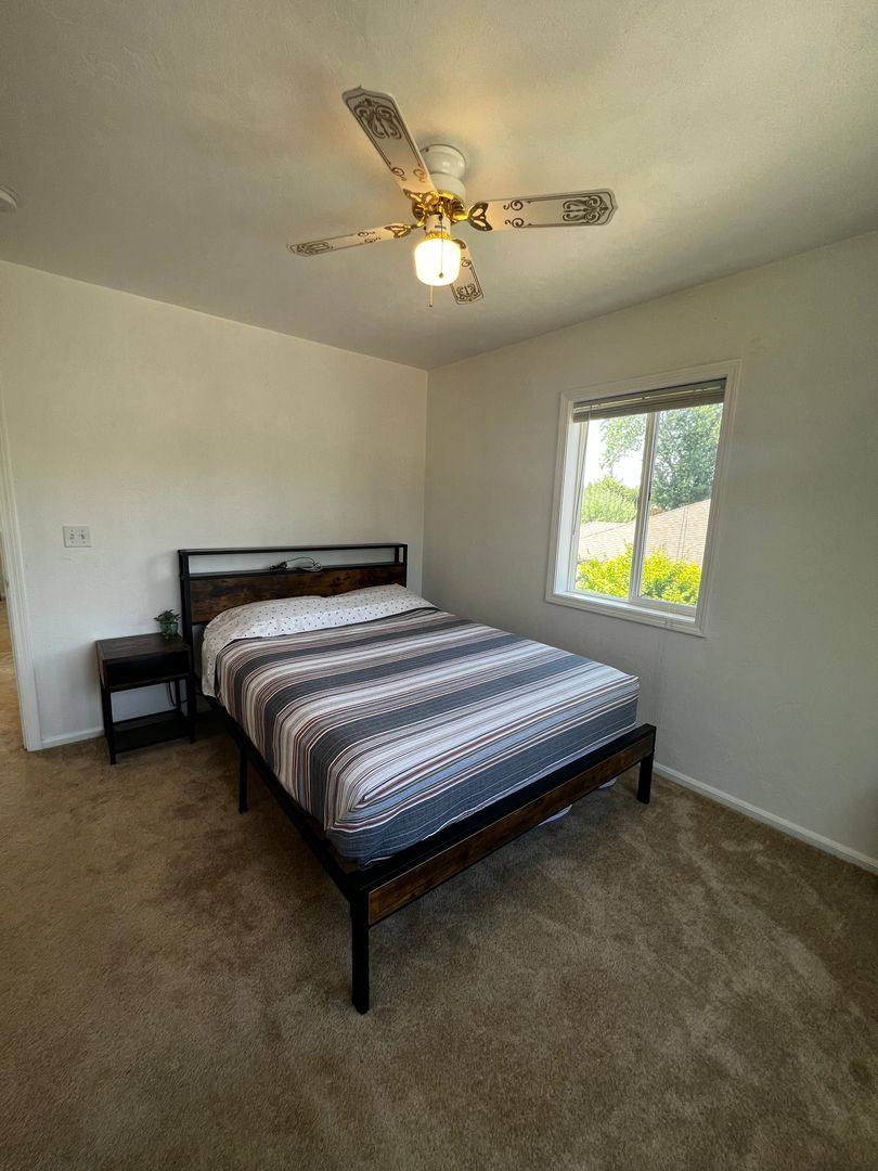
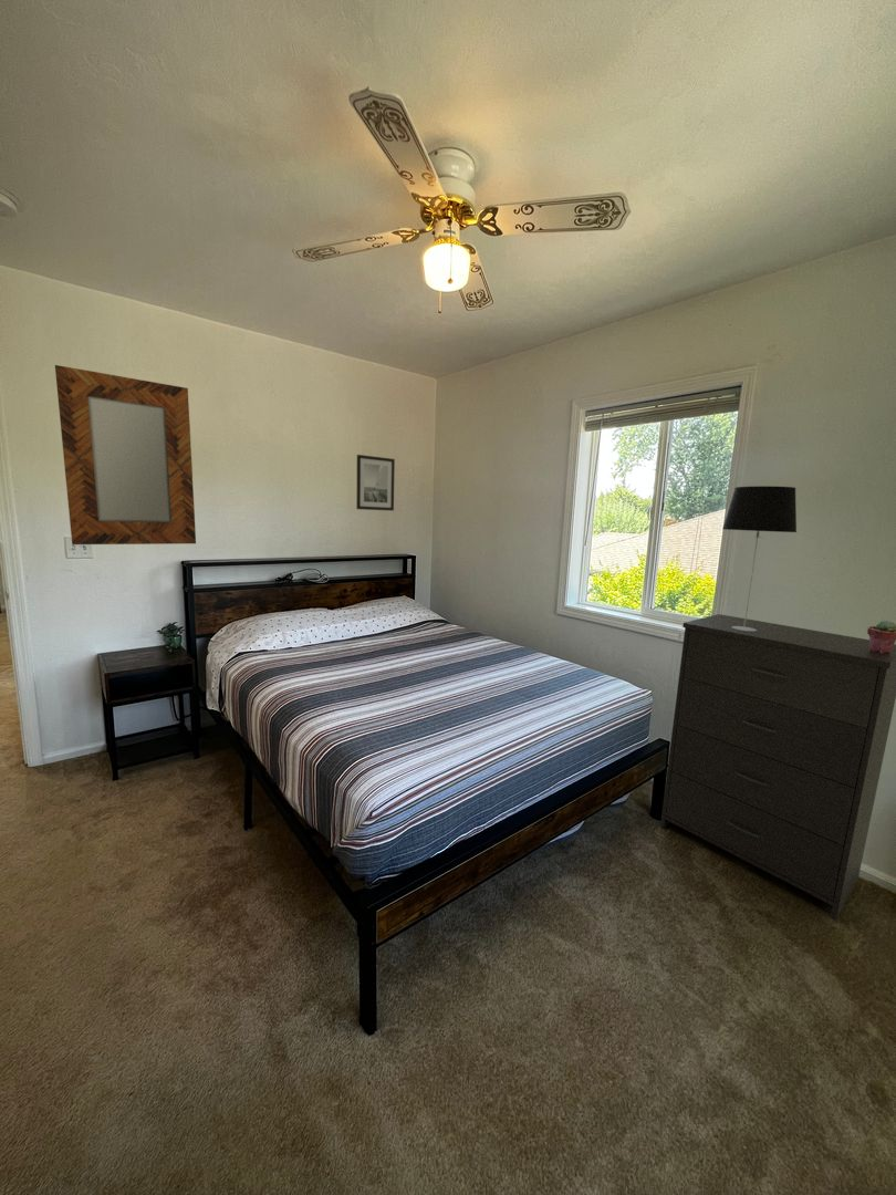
+ dresser [659,613,896,921]
+ home mirror [54,364,197,545]
+ potted succulent [866,620,896,653]
+ table lamp [722,485,798,632]
+ wall art [355,454,396,512]
